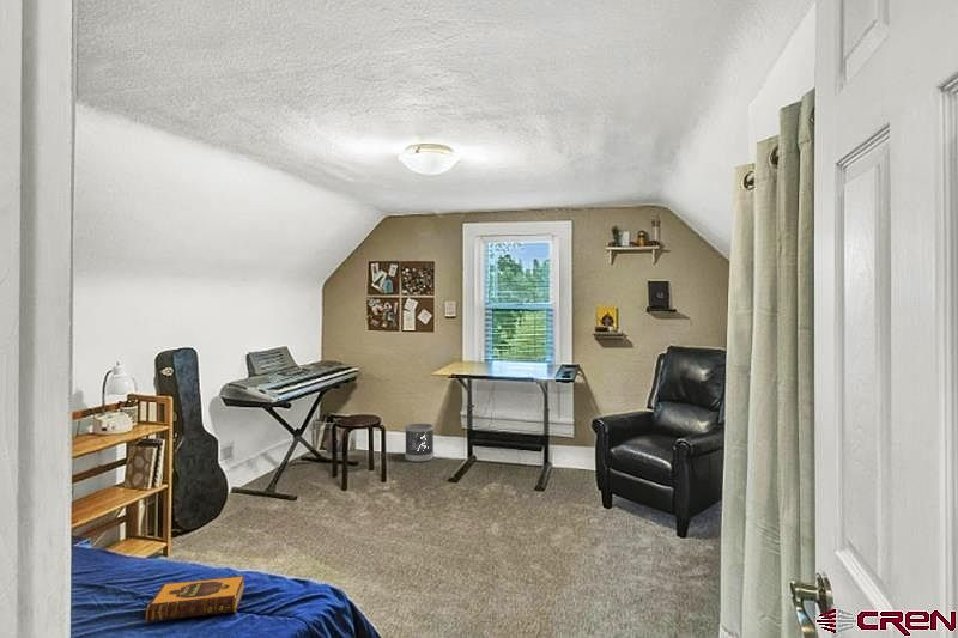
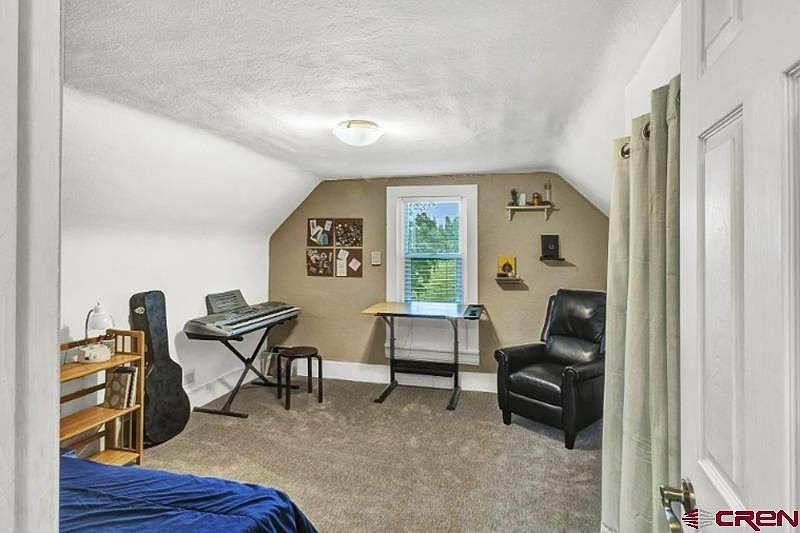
- hardback book [145,575,245,624]
- wastebasket [404,423,435,463]
